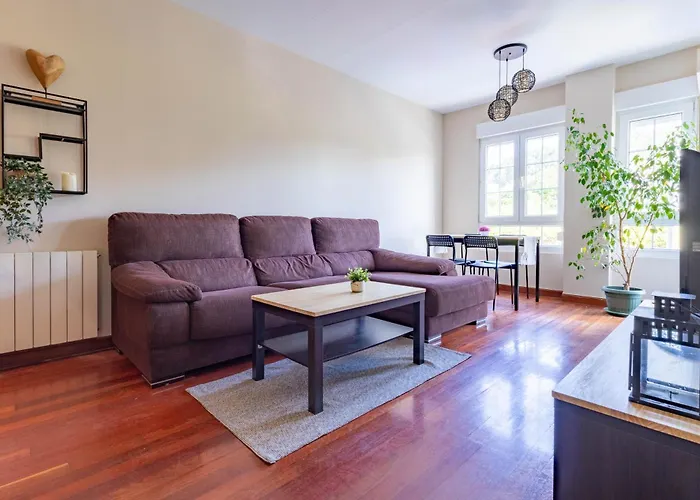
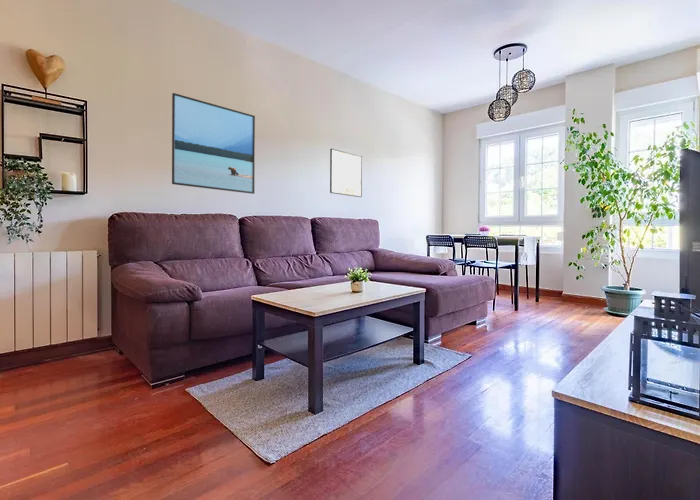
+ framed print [329,148,363,198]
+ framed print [171,92,256,195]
